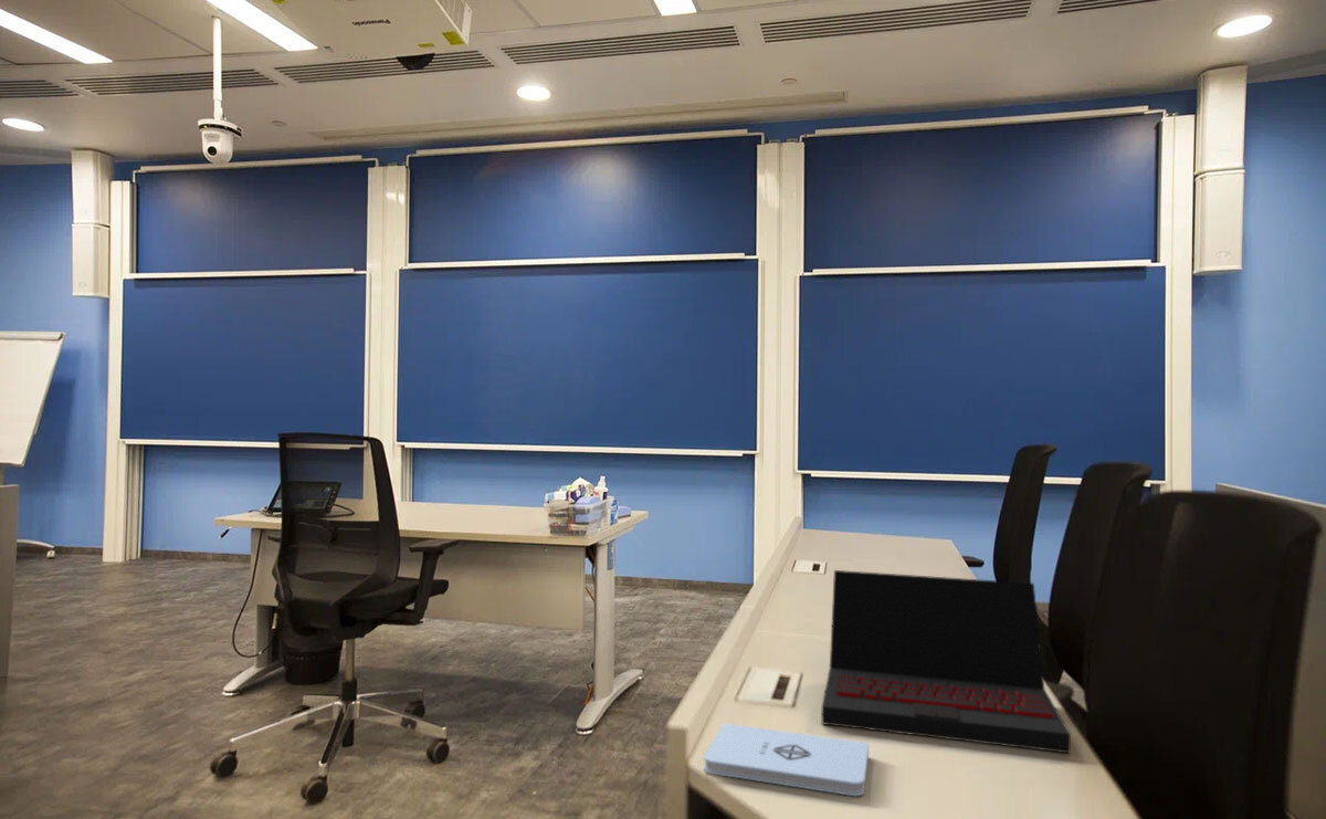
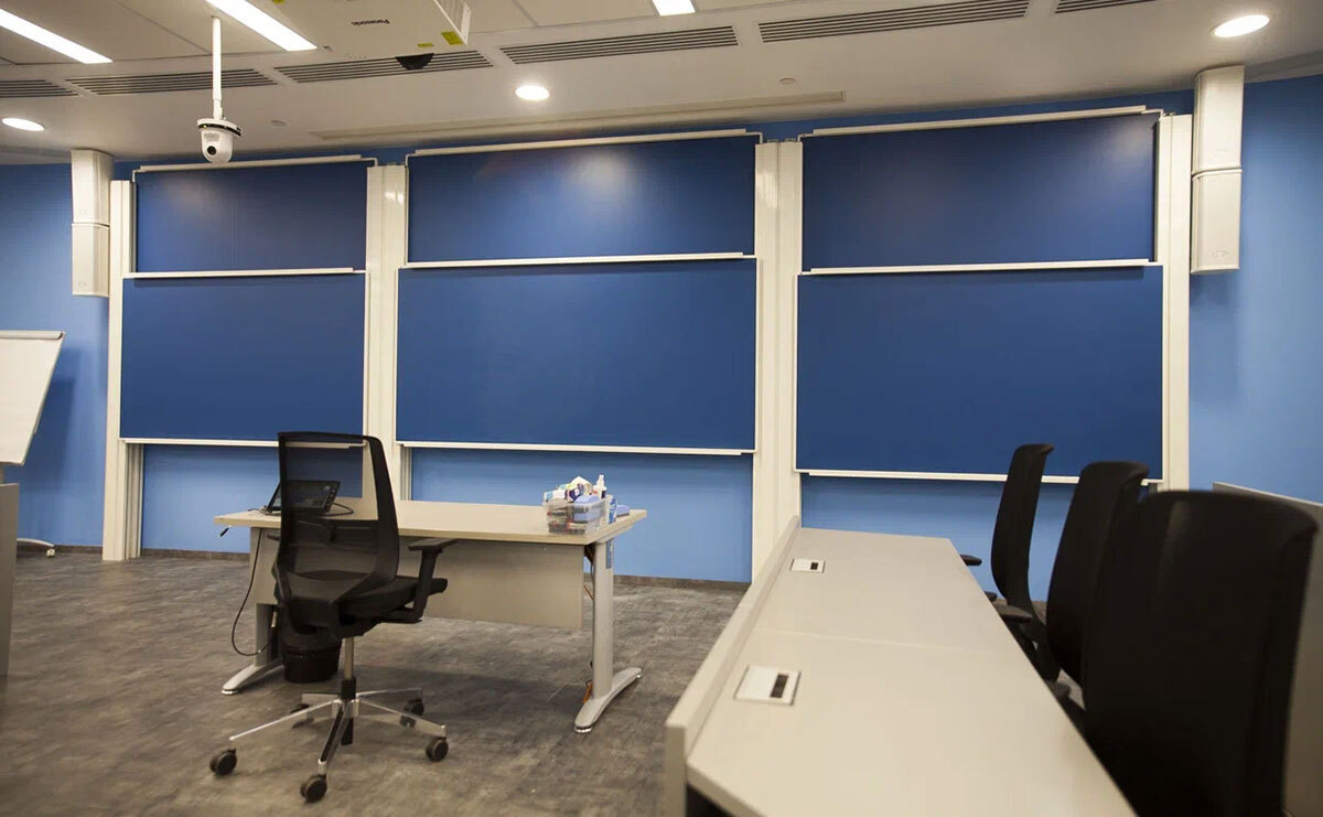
- notepad [703,723,870,797]
- laptop [821,569,1072,755]
